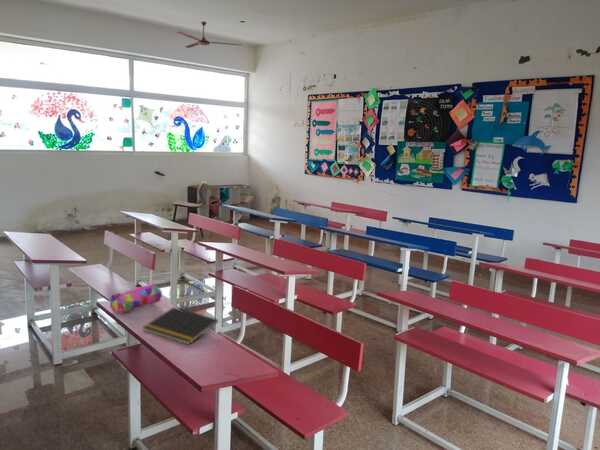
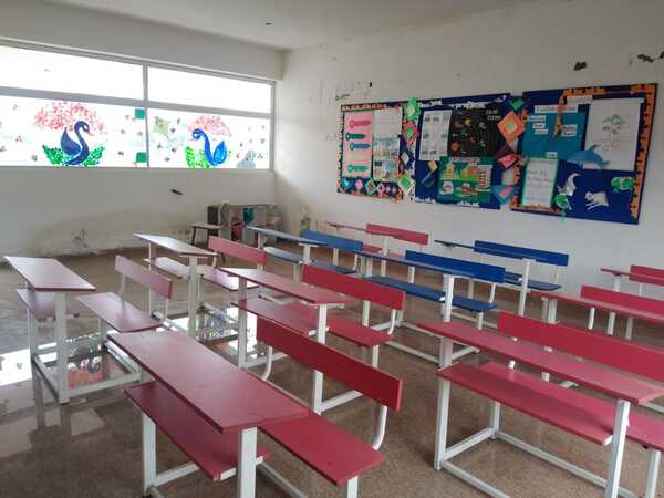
- notepad [141,306,219,346]
- pencil case [109,283,163,315]
- ceiling fan [175,21,241,49]
